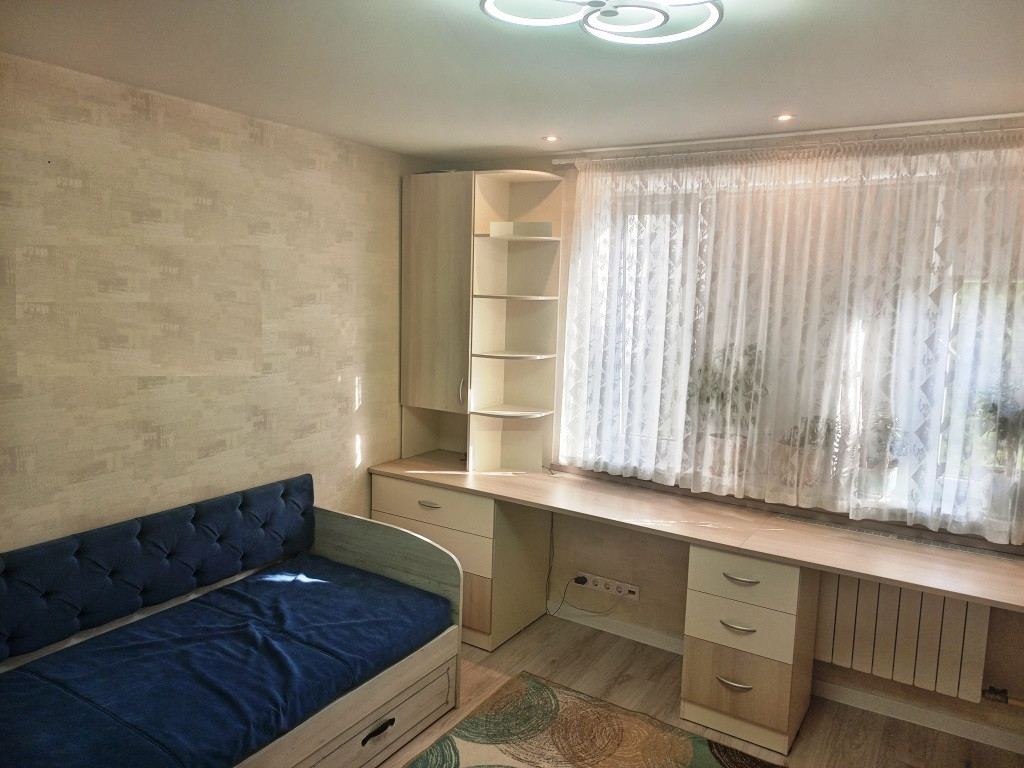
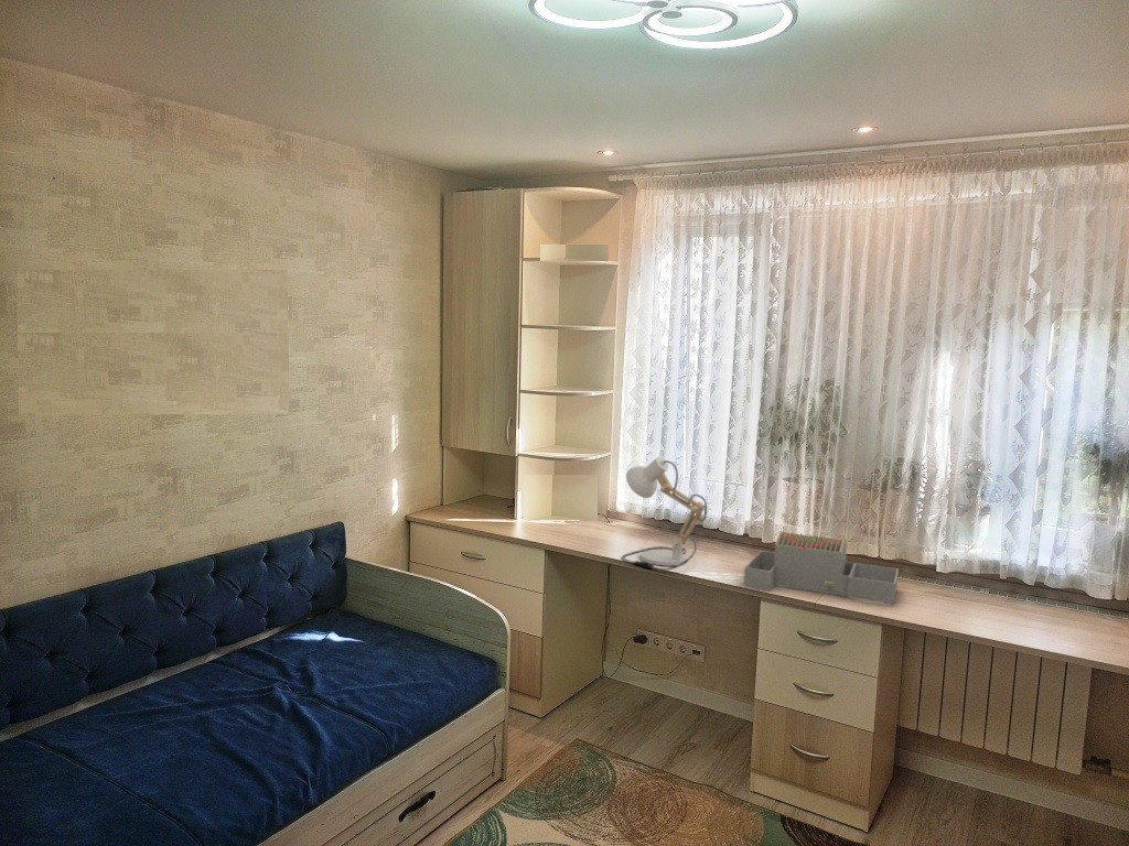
+ desk lamp [621,456,708,572]
+ architectural model [743,531,900,605]
